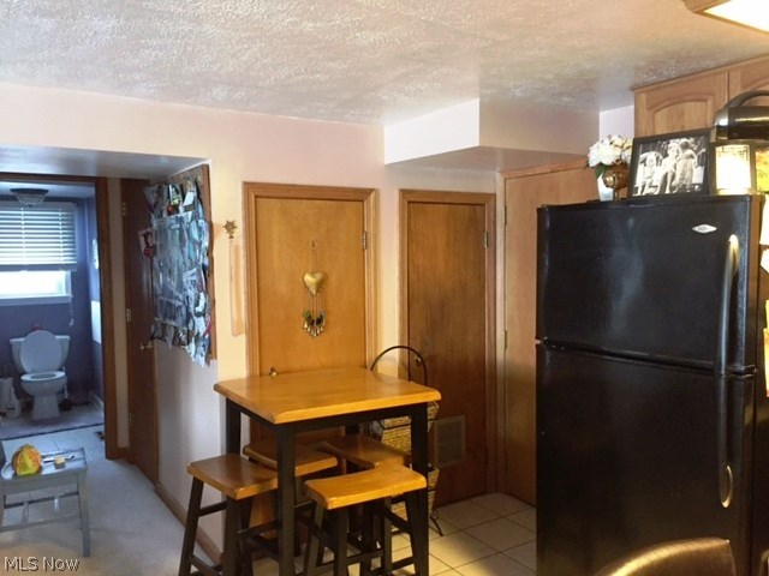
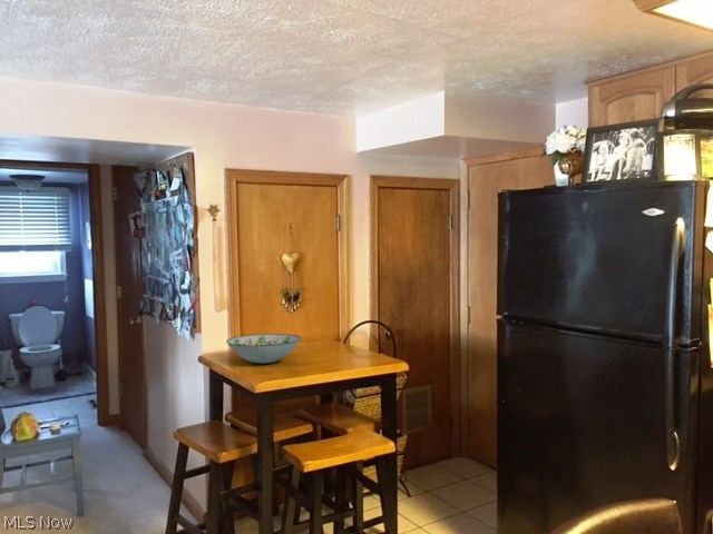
+ decorative bowl [225,333,302,365]
